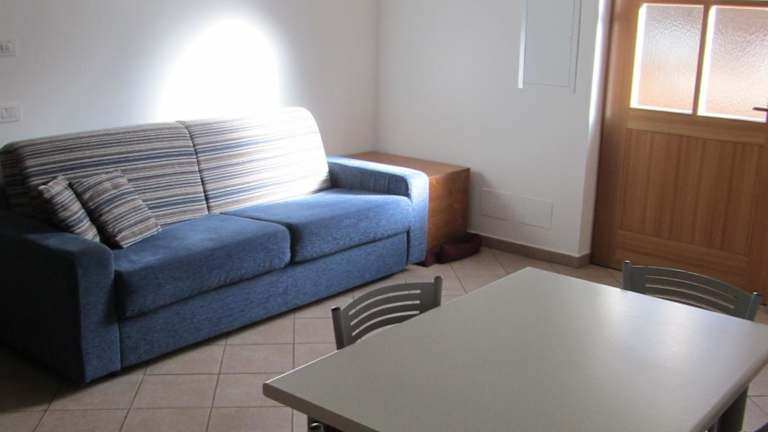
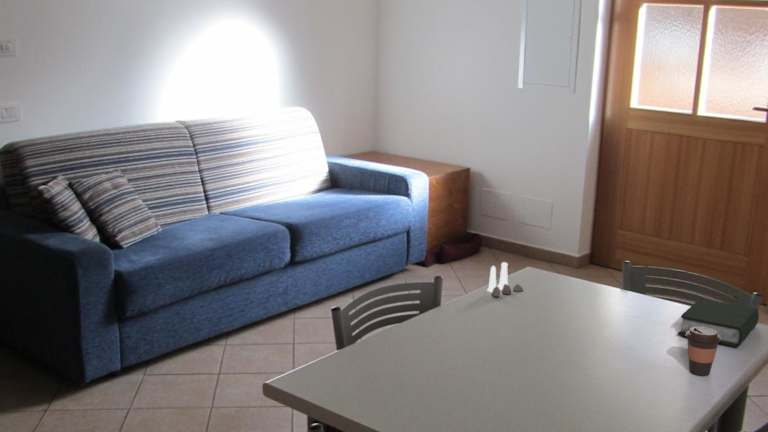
+ salt and pepper shaker set [486,261,525,298]
+ book [677,298,760,348]
+ coffee cup [685,327,721,376]
